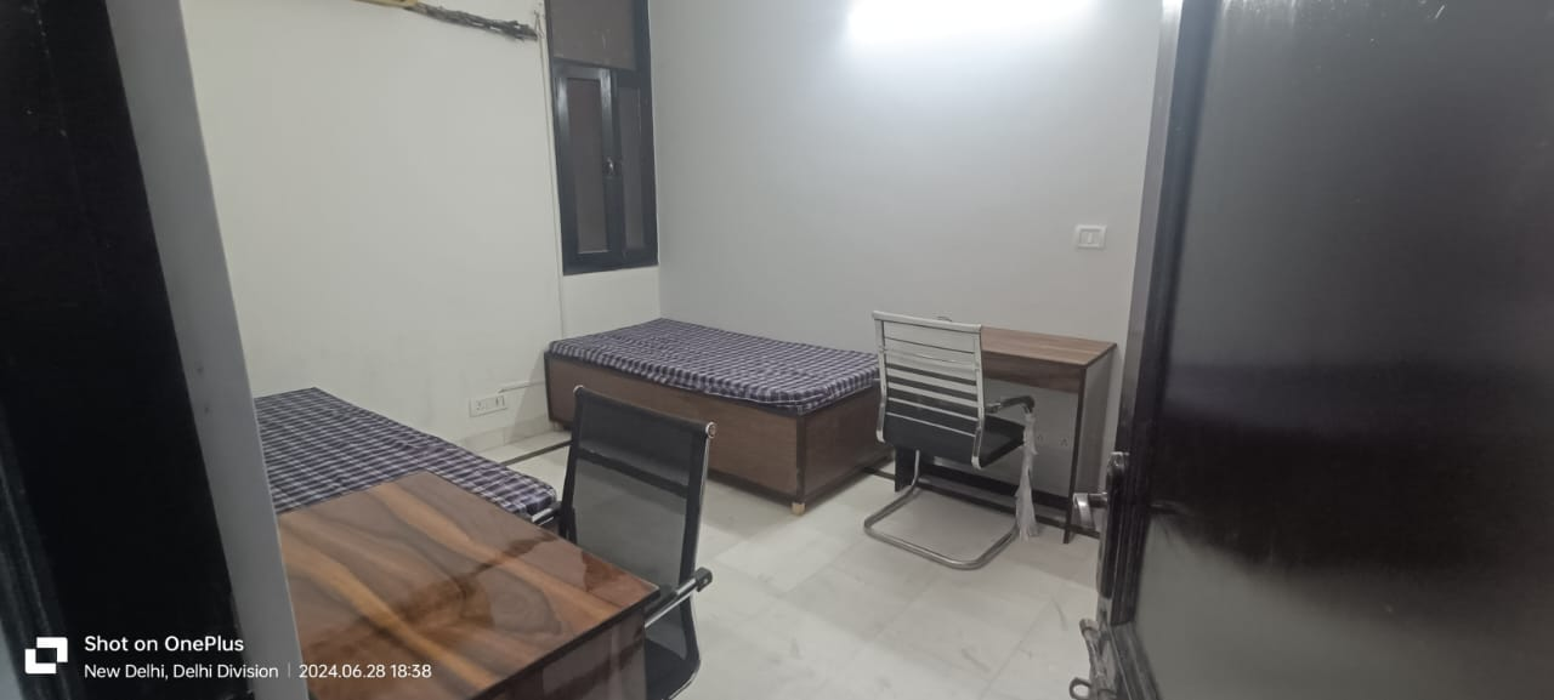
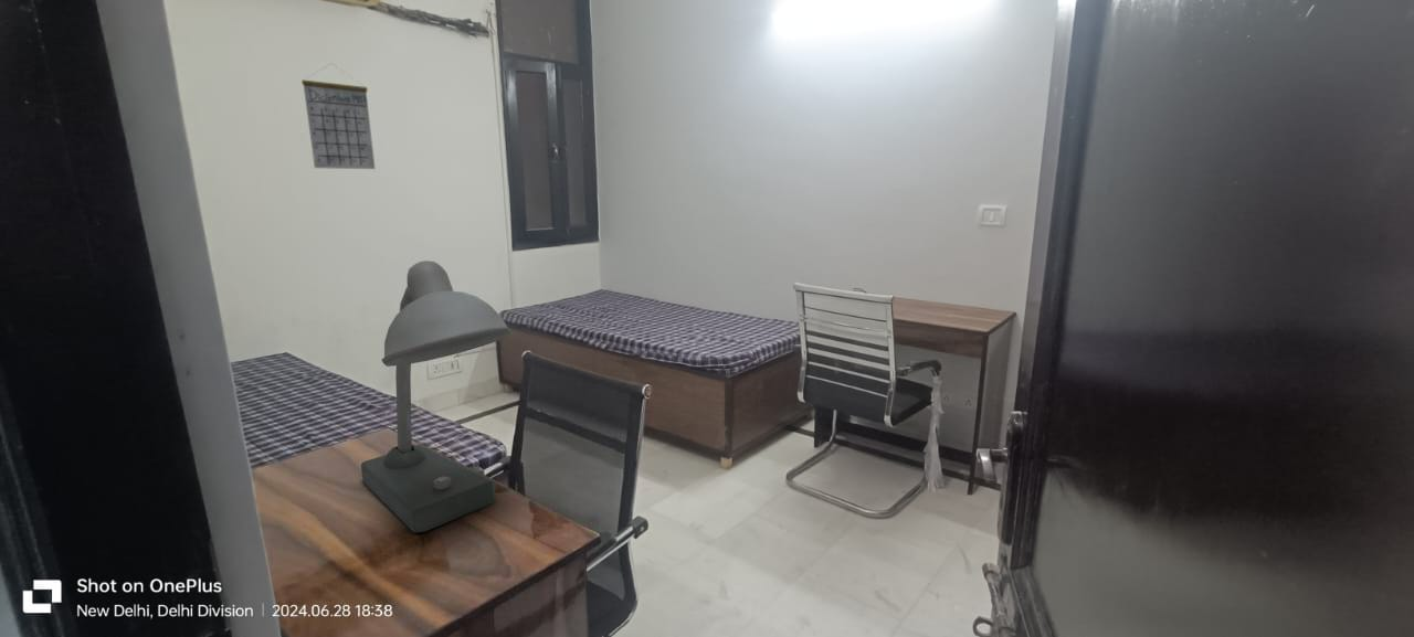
+ desk lamp [360,259,513,533]
+ calendar [300,62,376,170]
